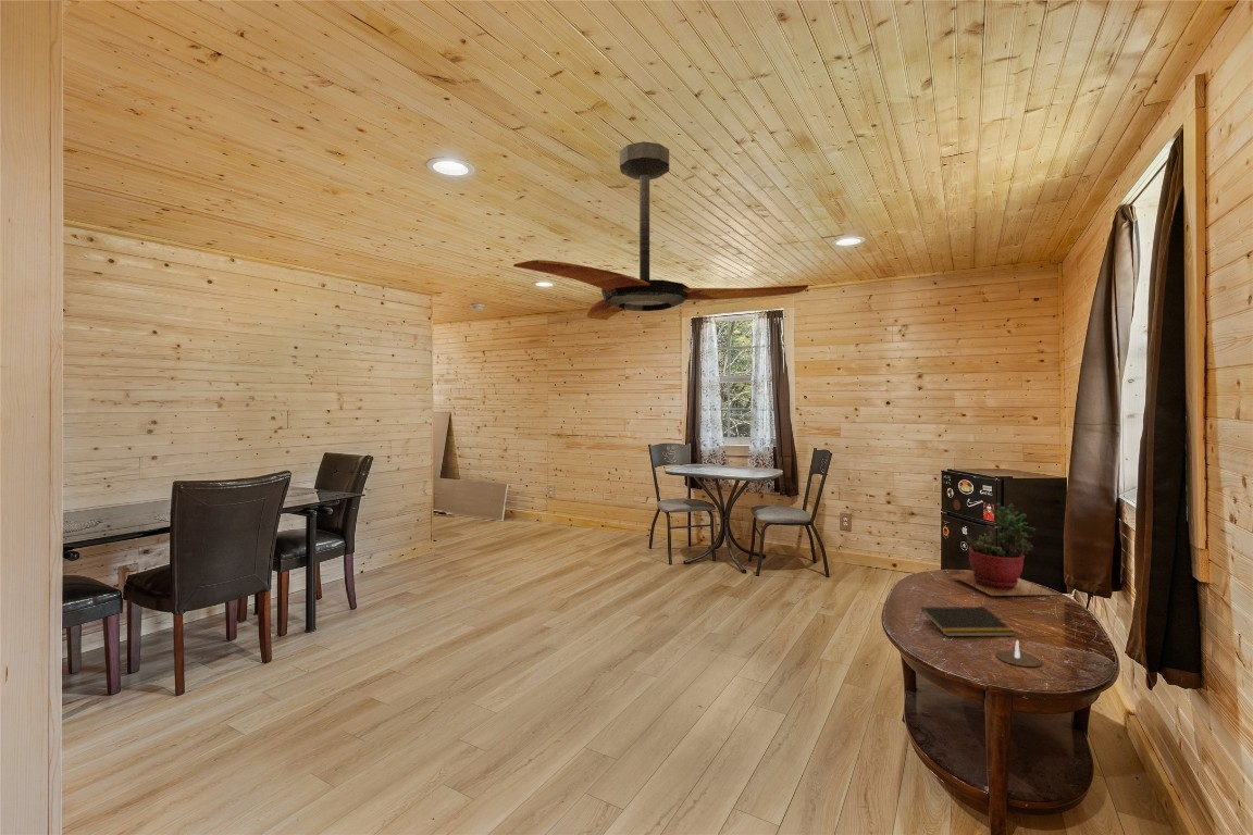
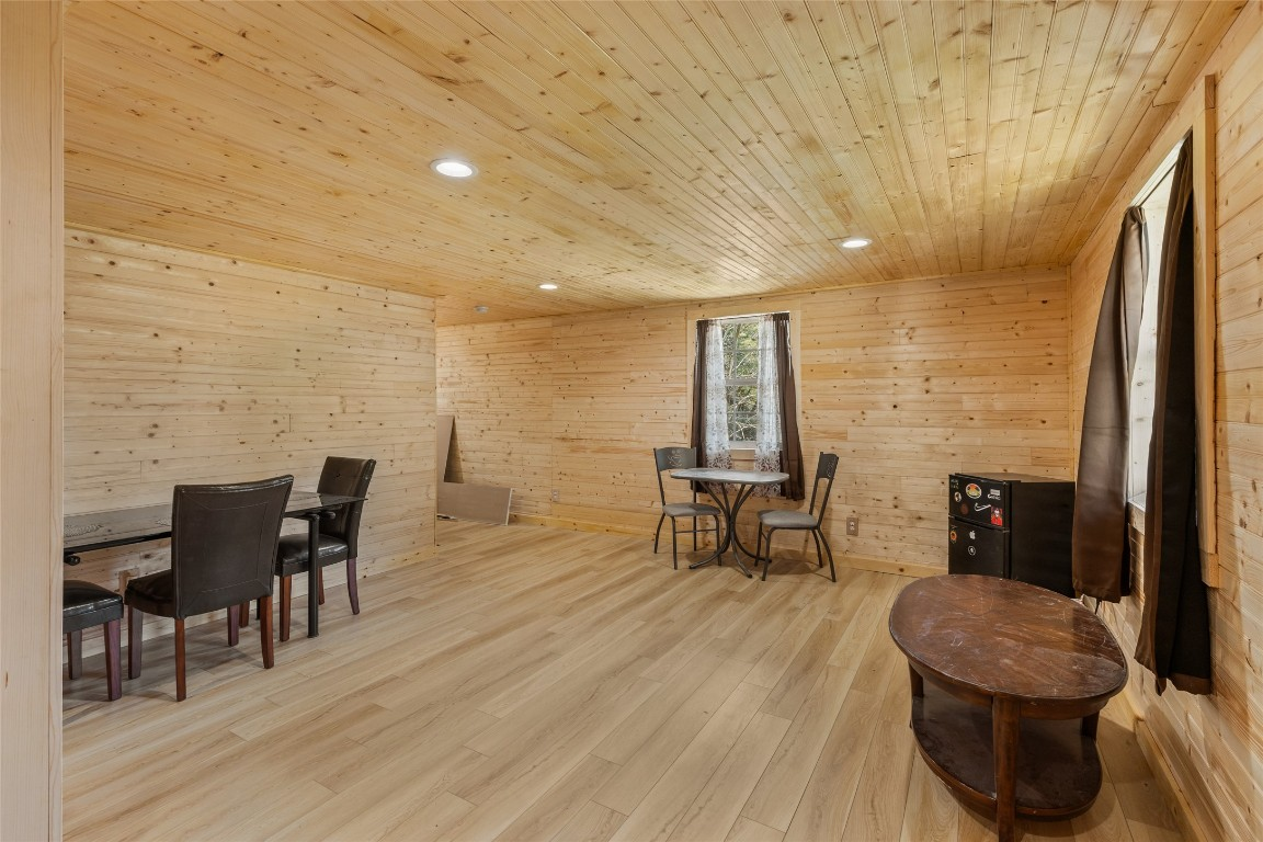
- notepad [919,606,1016,637]
- ceiling fan [512,140,809,321]
- succulent plant [951,502,1057,597]
- candle [994,639,1045,671]
